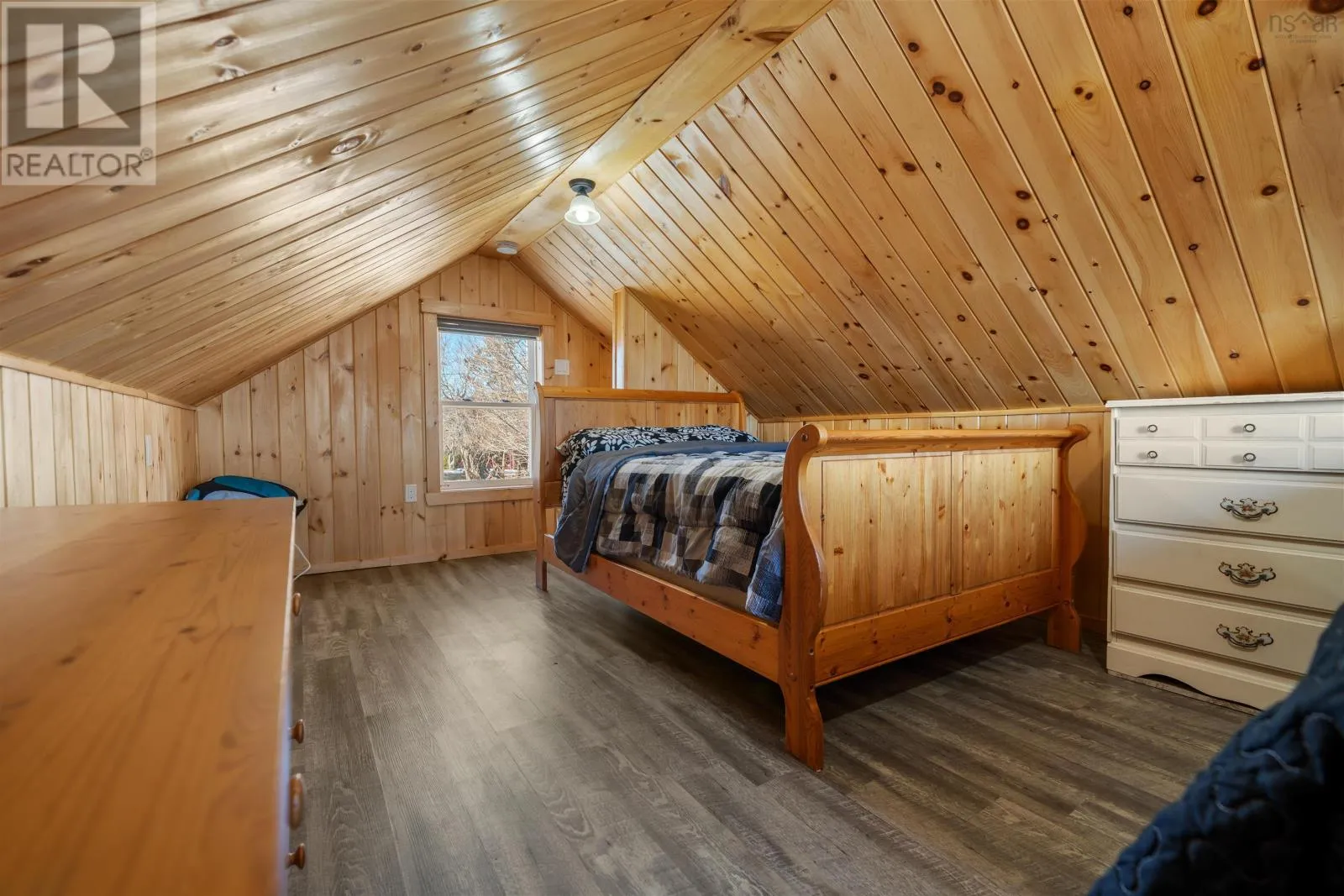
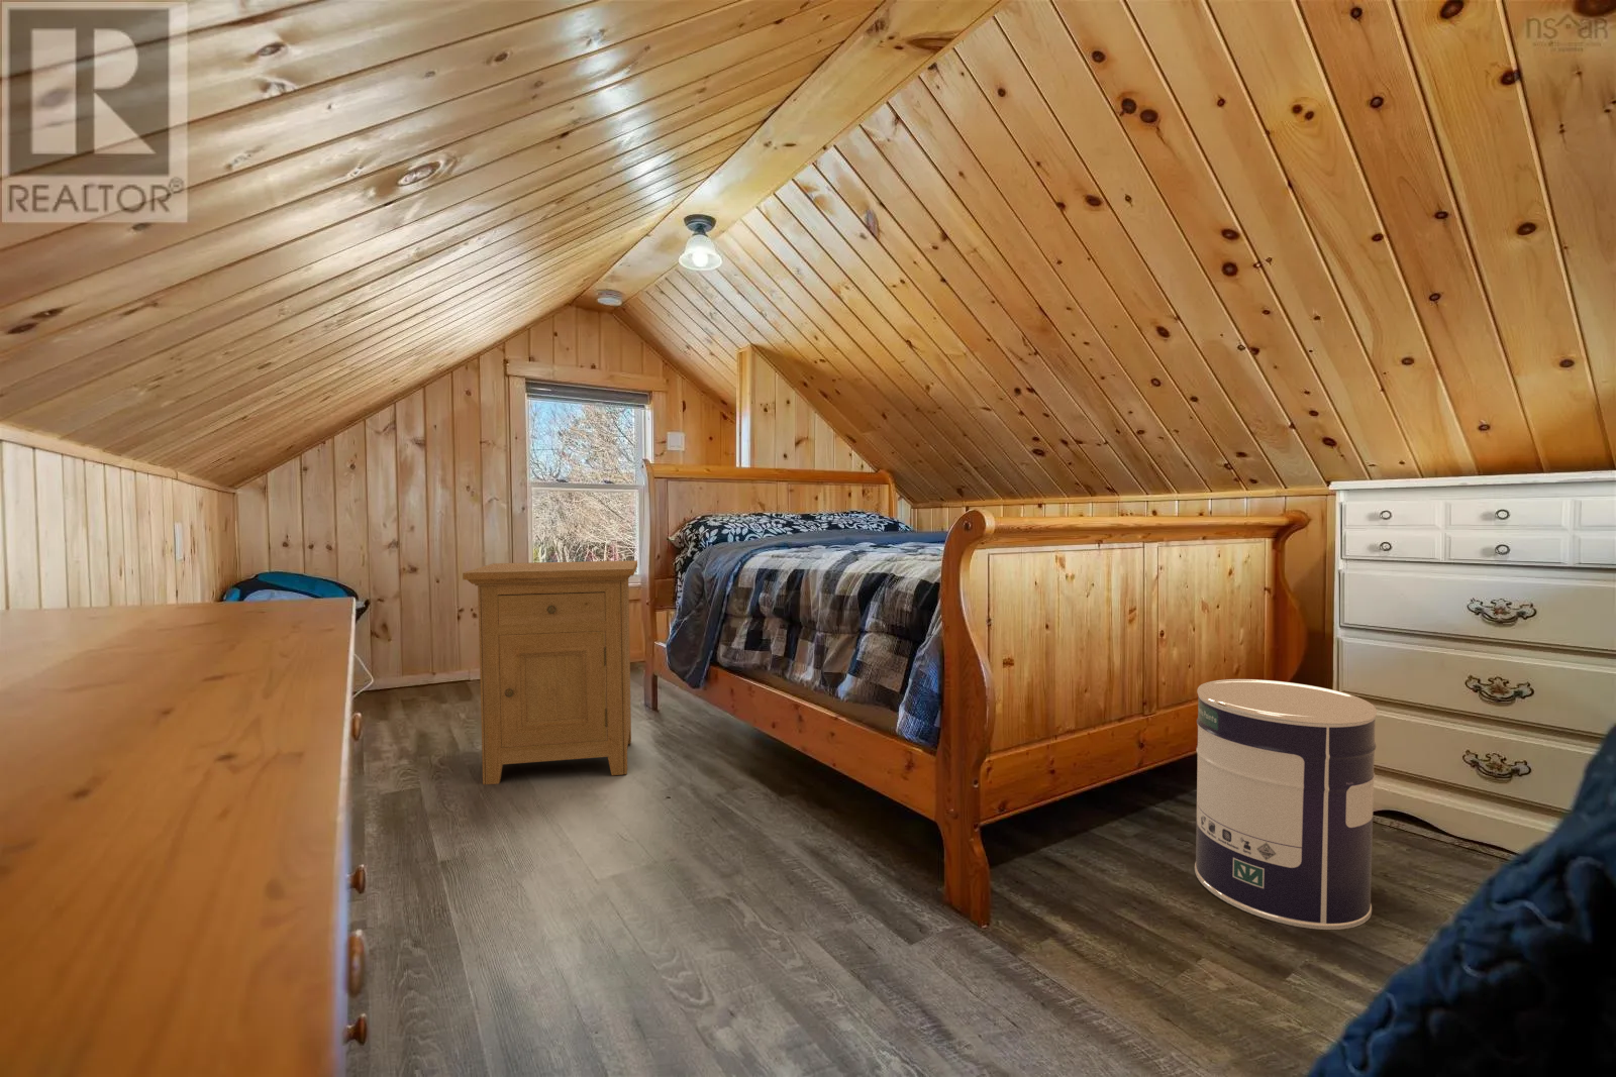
+ paint can [1194,678,1378,930]
+ nightstand [462,559,638,785]
